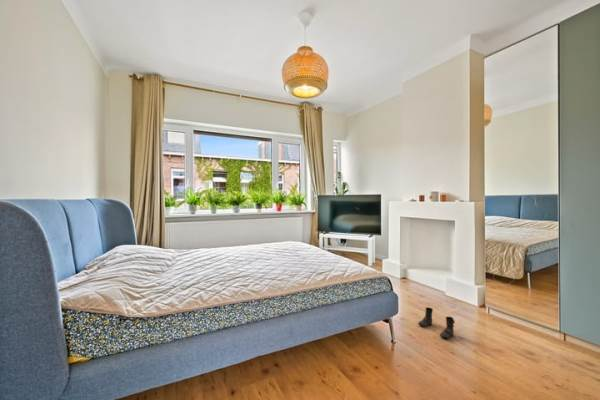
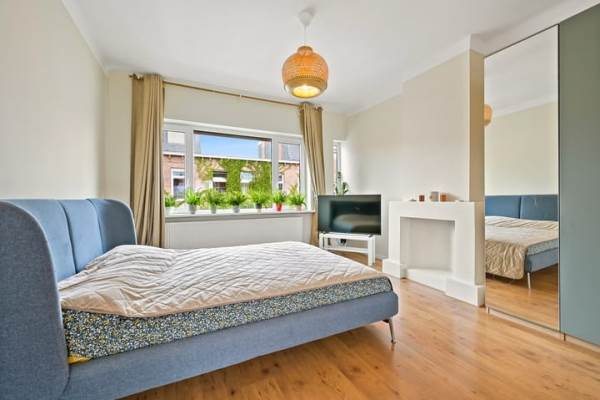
- boots [417,306,456,340]
